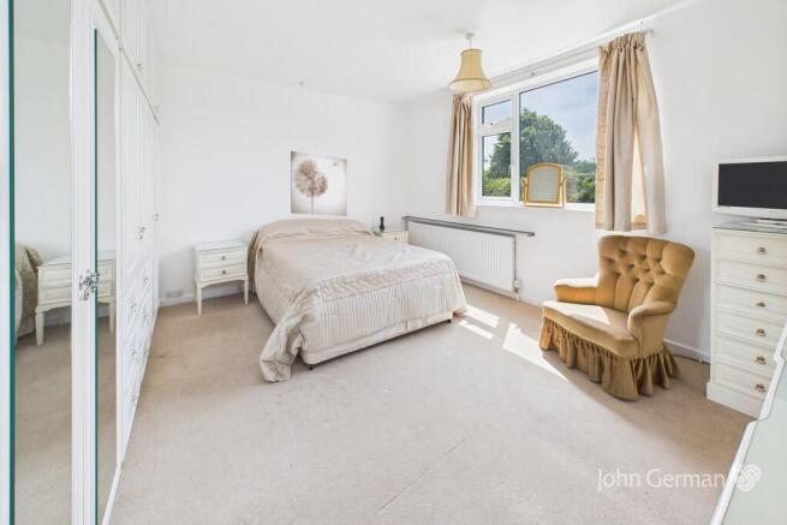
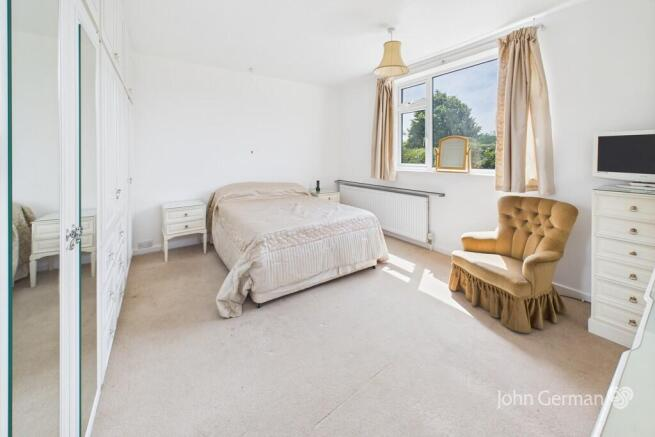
- wall art [290,150,348,217]
